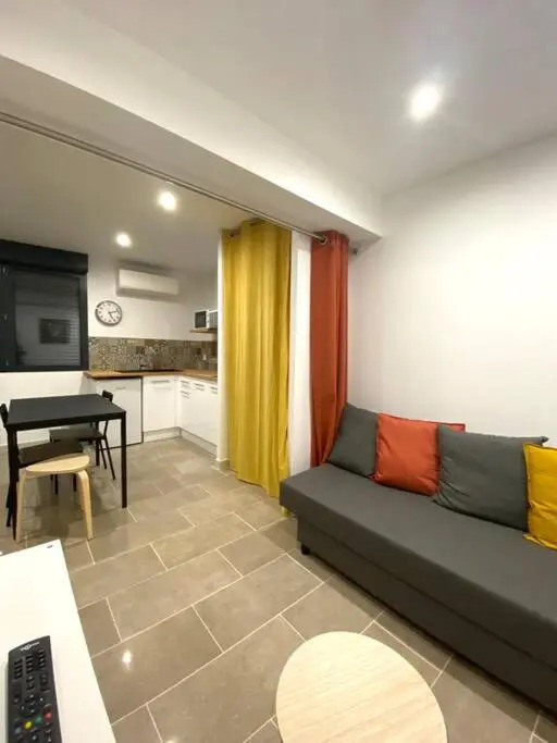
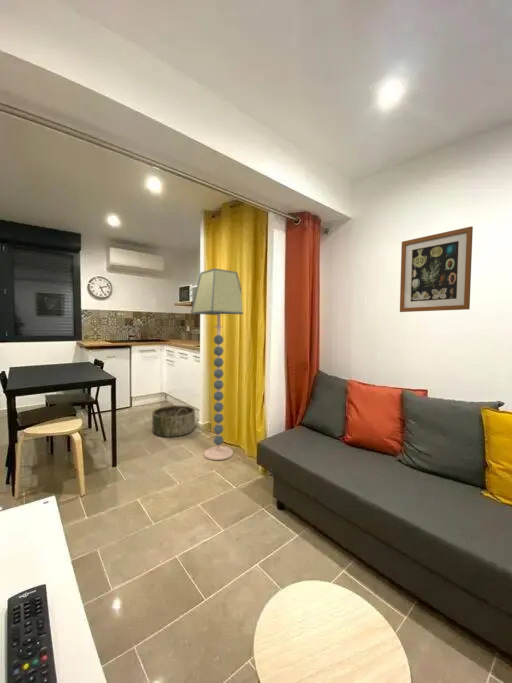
+ wall art [399,225,474,313]
+ floor lamp [190,267,244,461]
+ basket [151,400,196,438]
